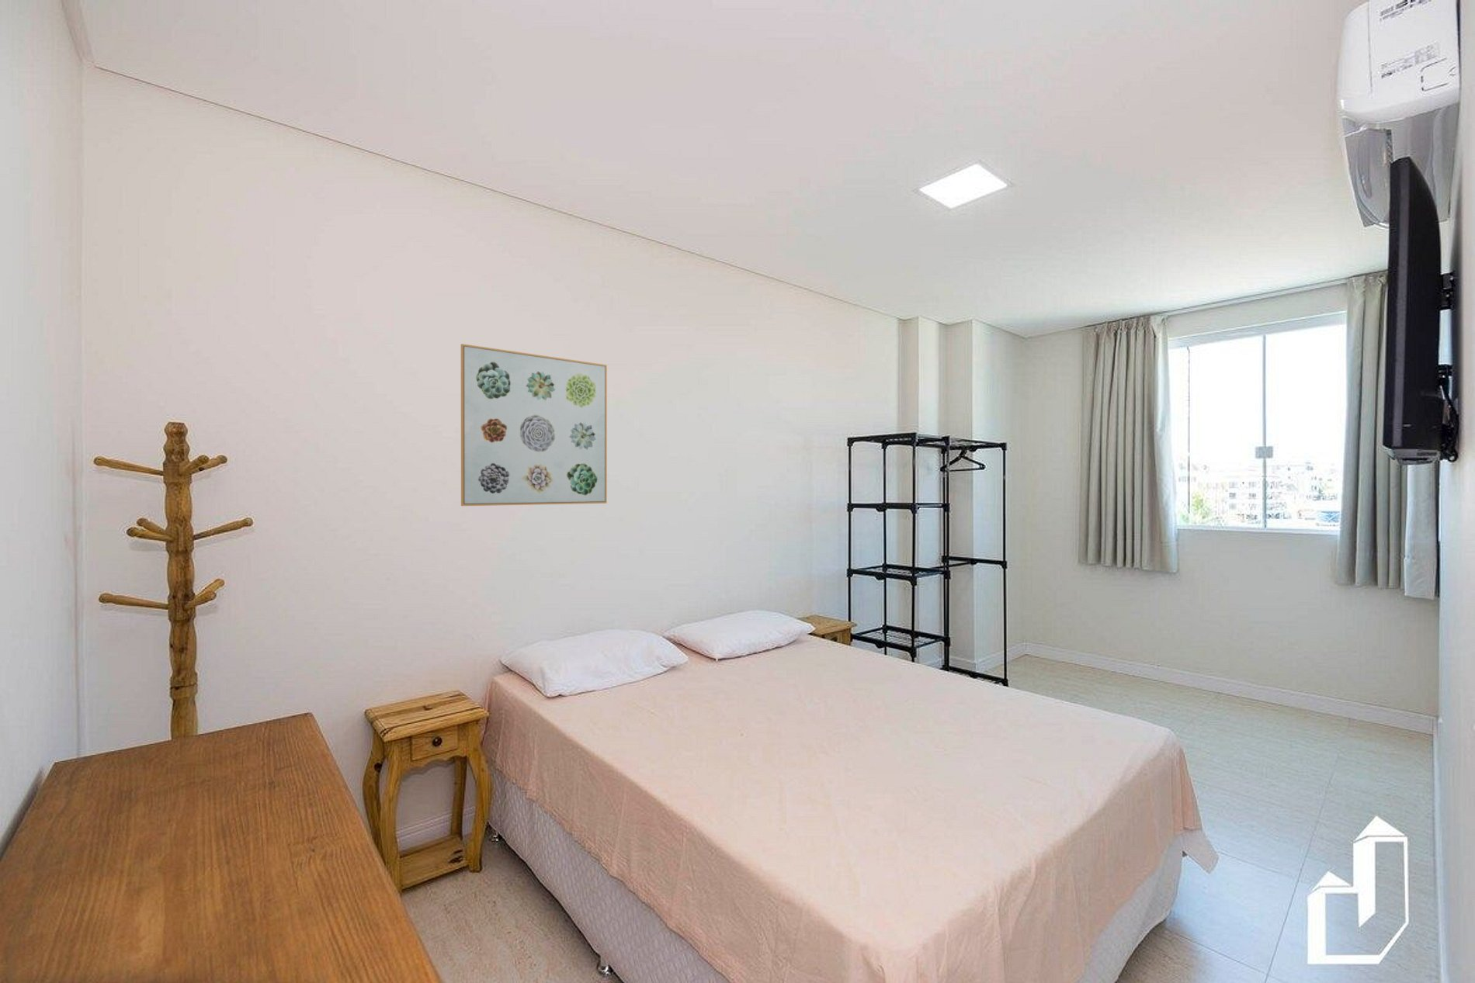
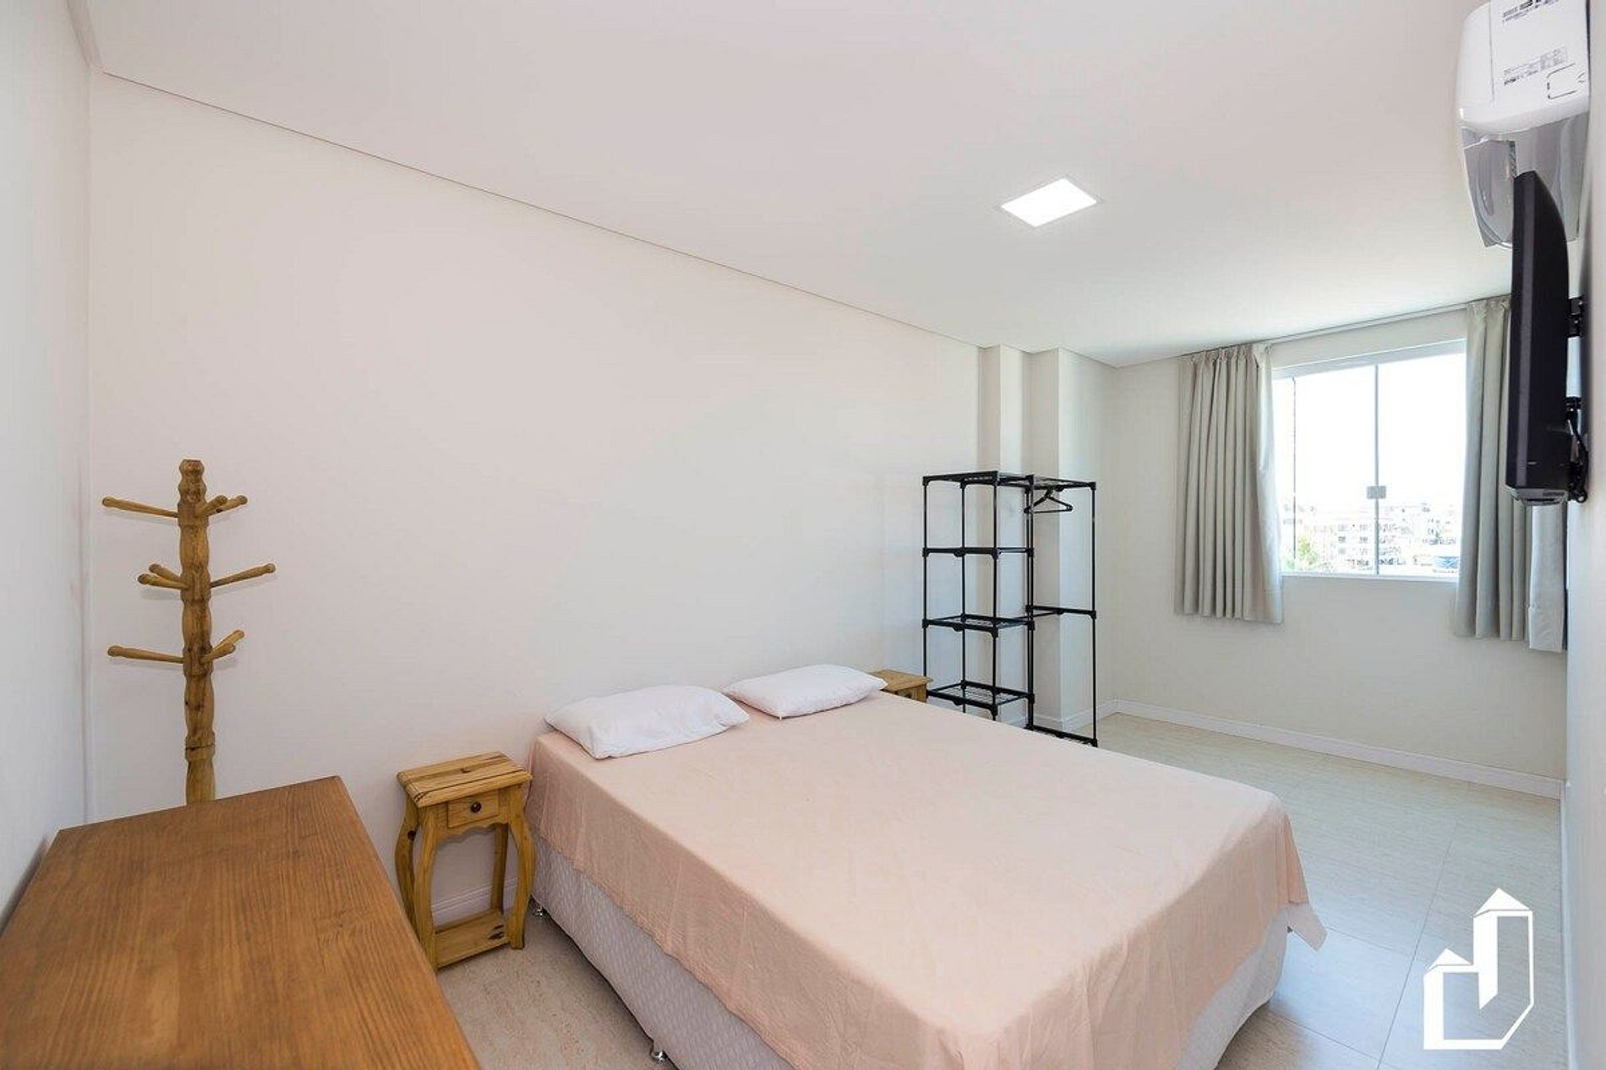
- wall art [460,343,608,507]
